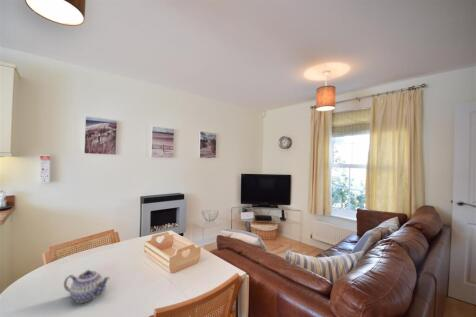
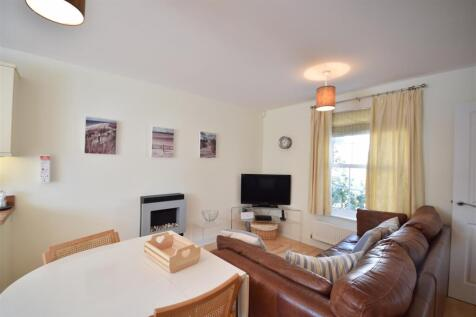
- teapot [63,269,111,304]
